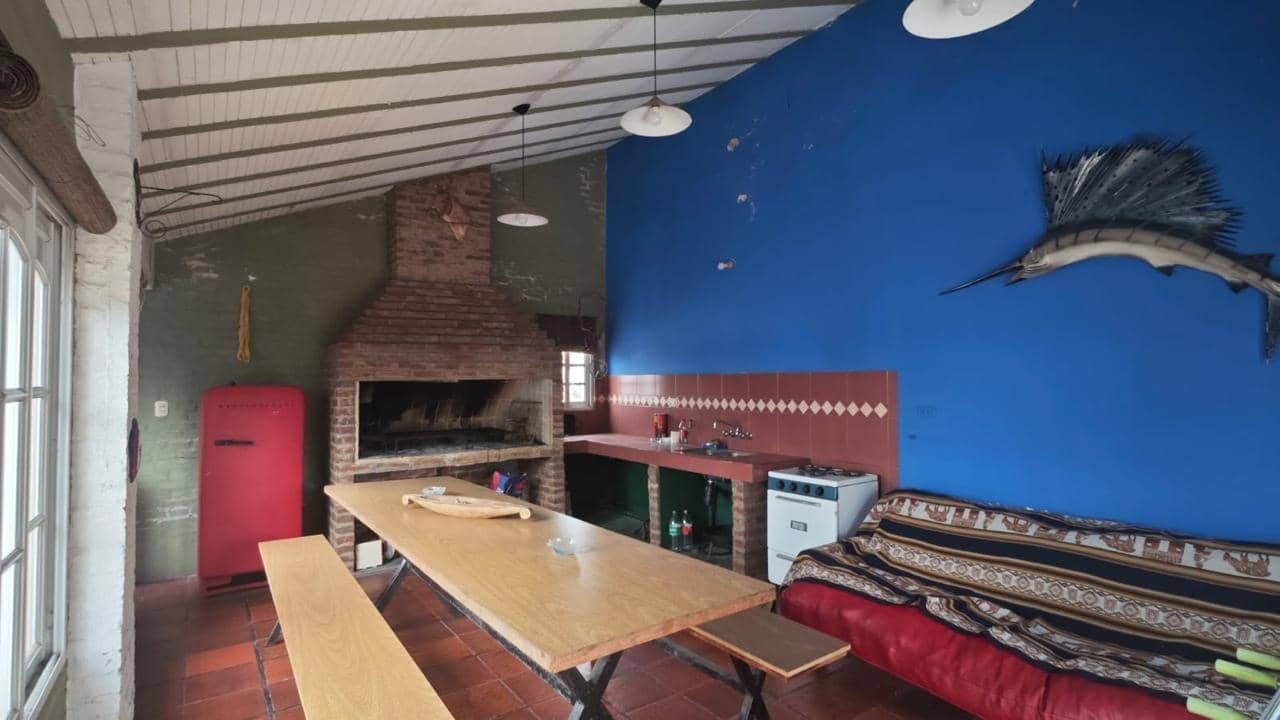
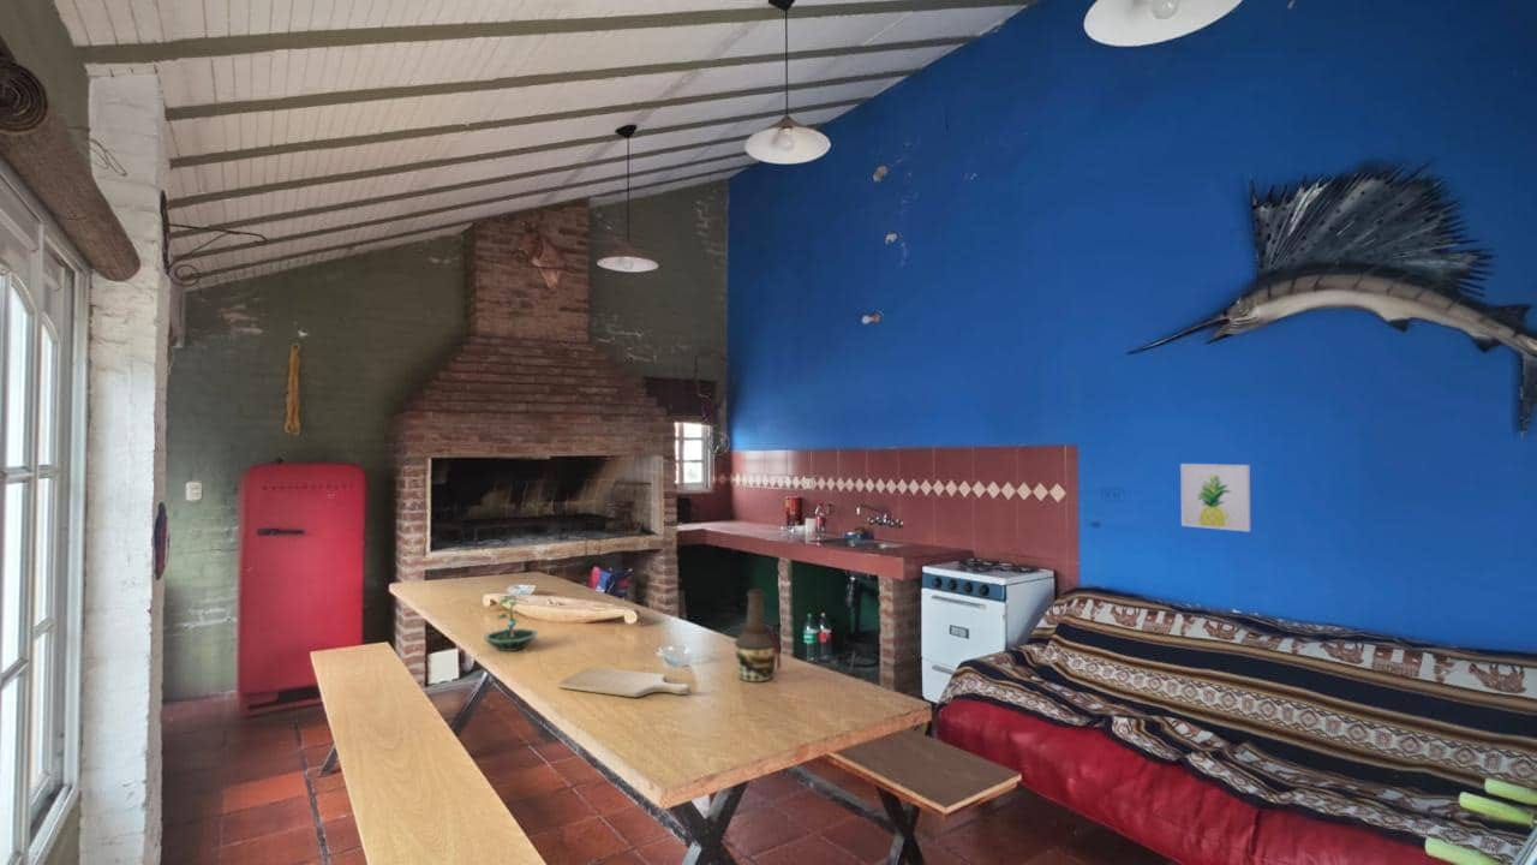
+ wall art [1179,463,1251,533]
+ bottle [732,587,782,684]
+ terrarium [483,593,539,652]
+ chopping board [557,667,690,698]
